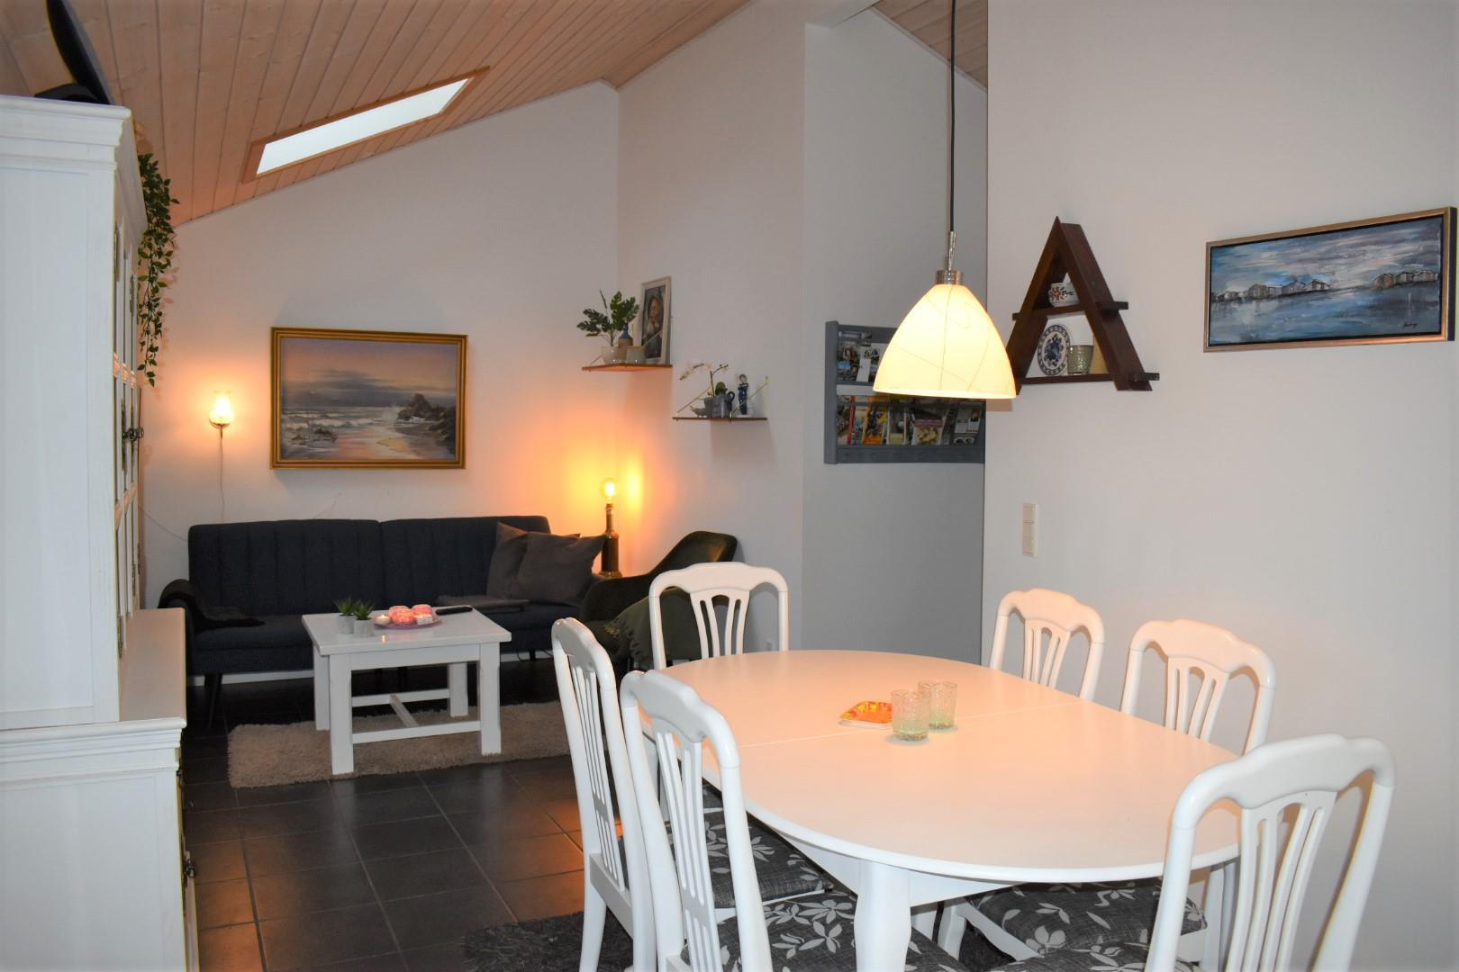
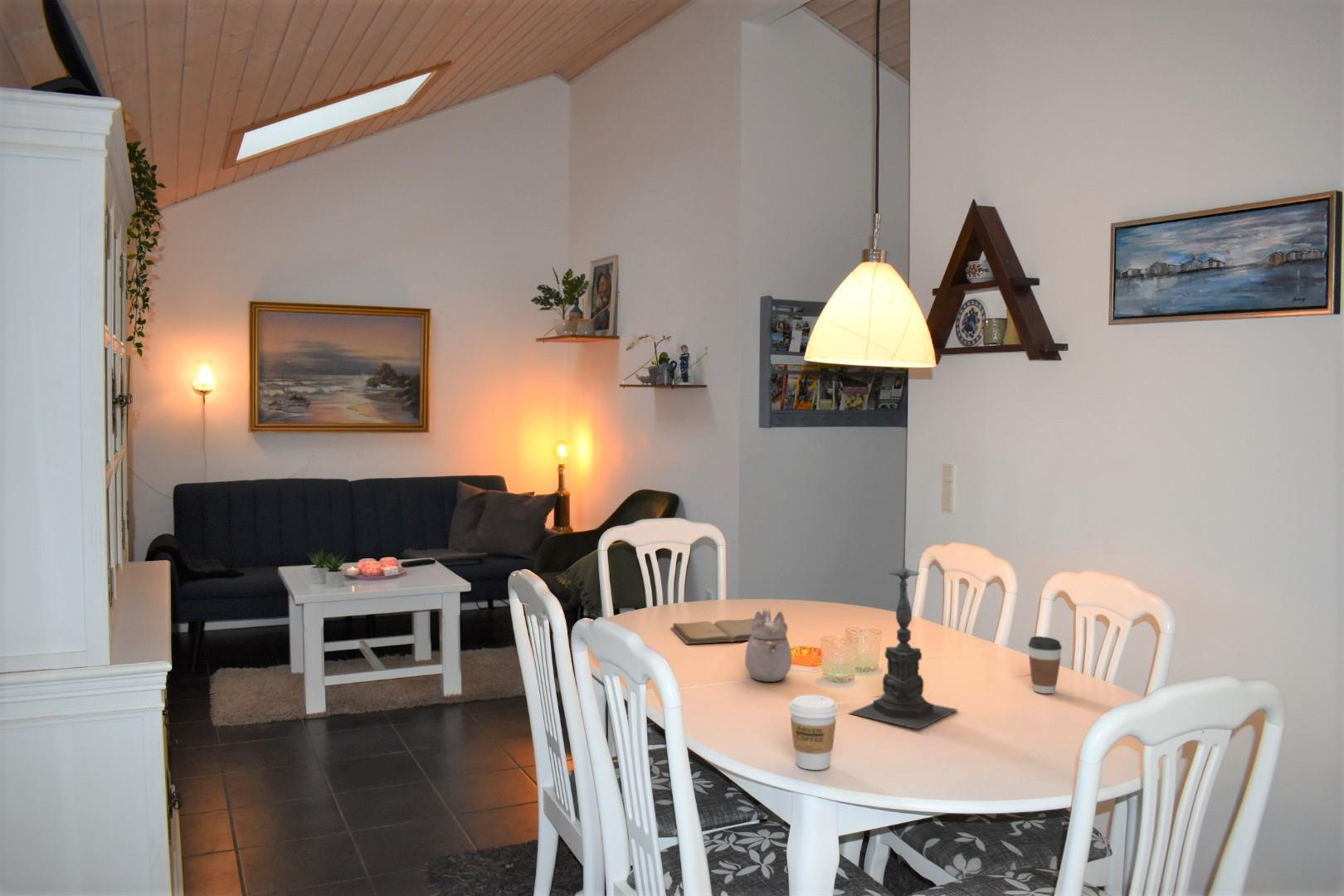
+ coffee cup [1027,635,1063,694]
+ teapot [744,608,792,683]
+ candle holder [848,546,960,730]
+ coffee cup [788,694,839,771]
+ book [670,617,754,645]
